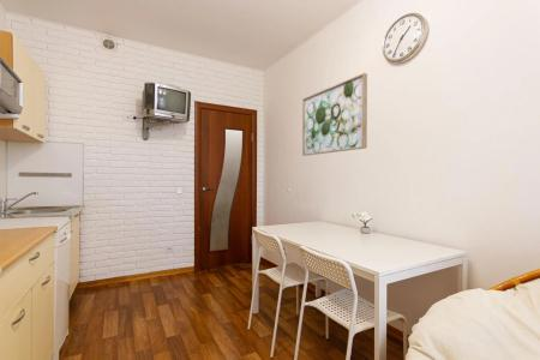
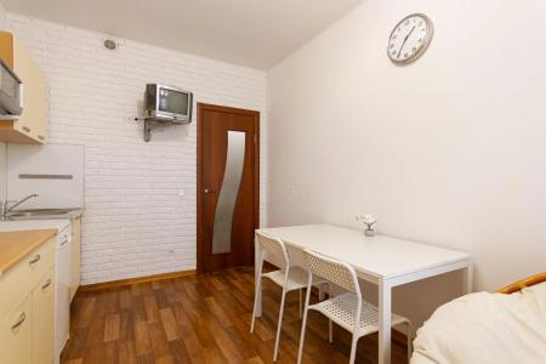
- wall art [301,72,368,157]
